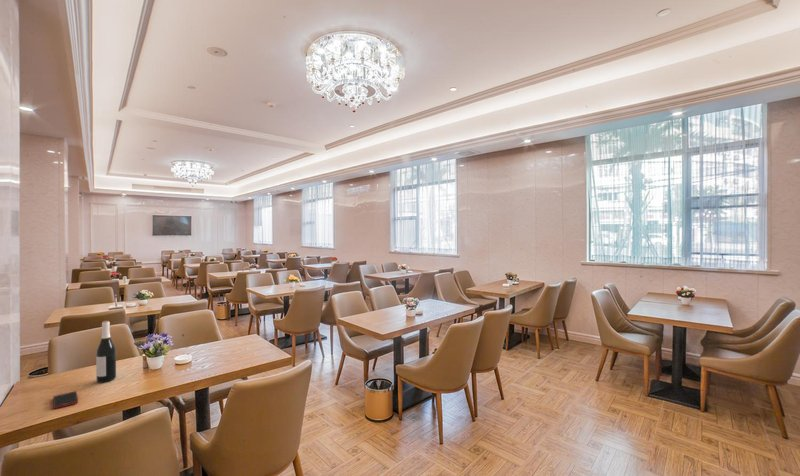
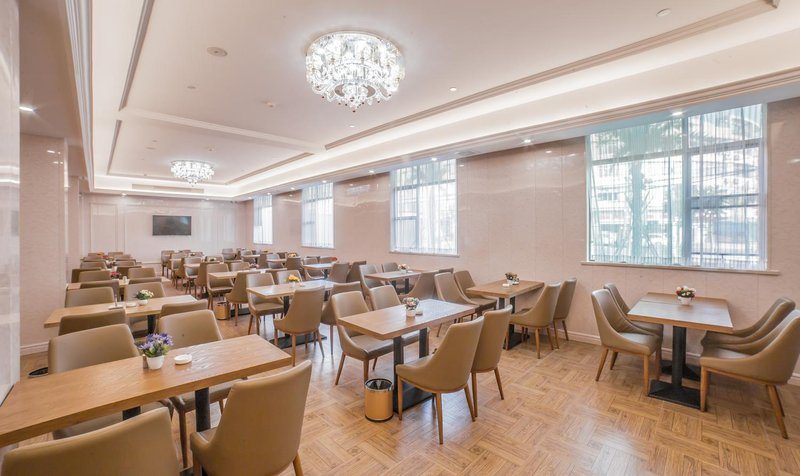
- cell phone [52,390,79,410]
- wine bottle [95,320,117,384]
